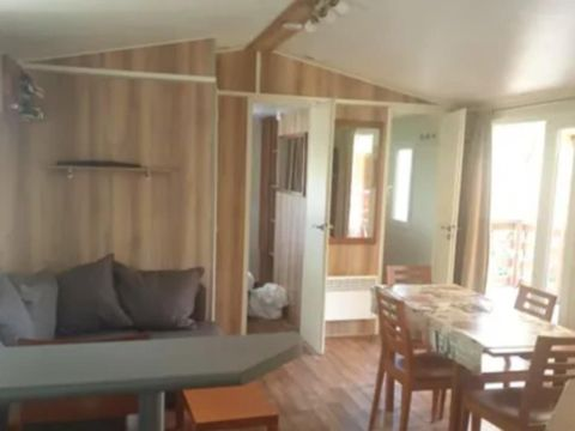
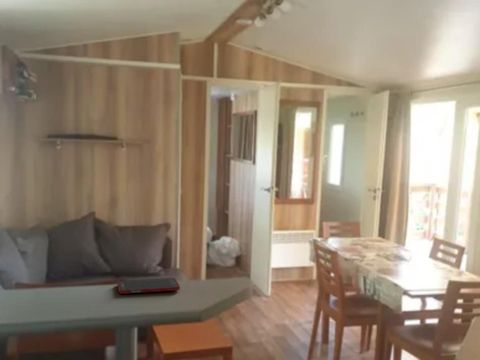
+ cell phone [116,277,181,295]
